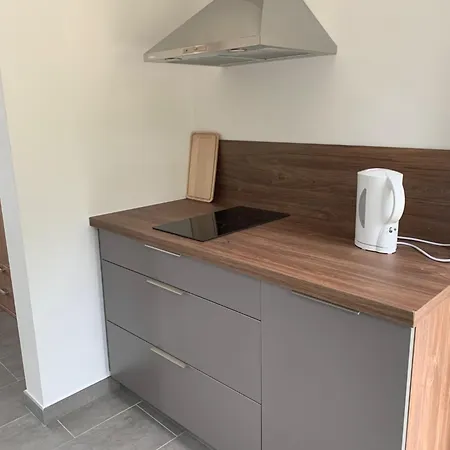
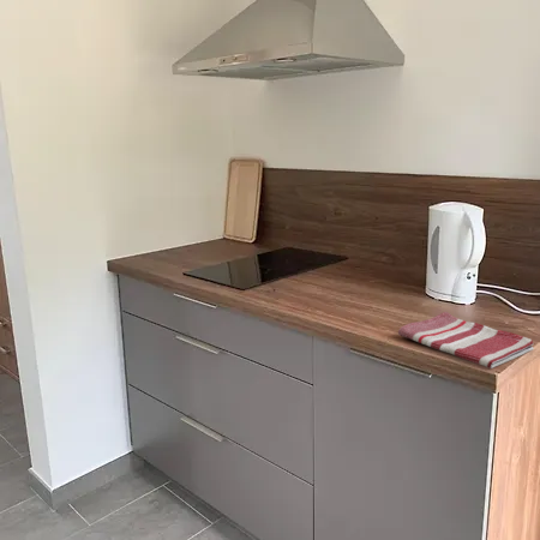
+ dish towel [397,311,535,370]
